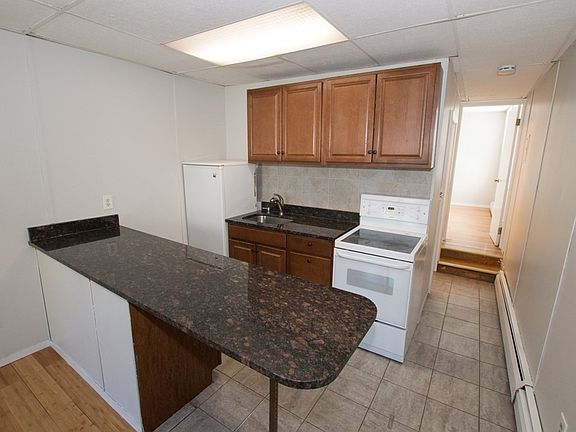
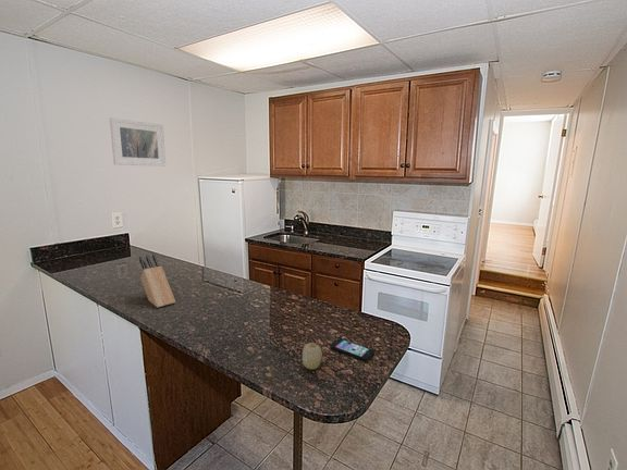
+ fruit [302,342,323,371]
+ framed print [109,116,167,168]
+ smartphone [329,337,376,362]
+ knife block [138,252,176,309]
